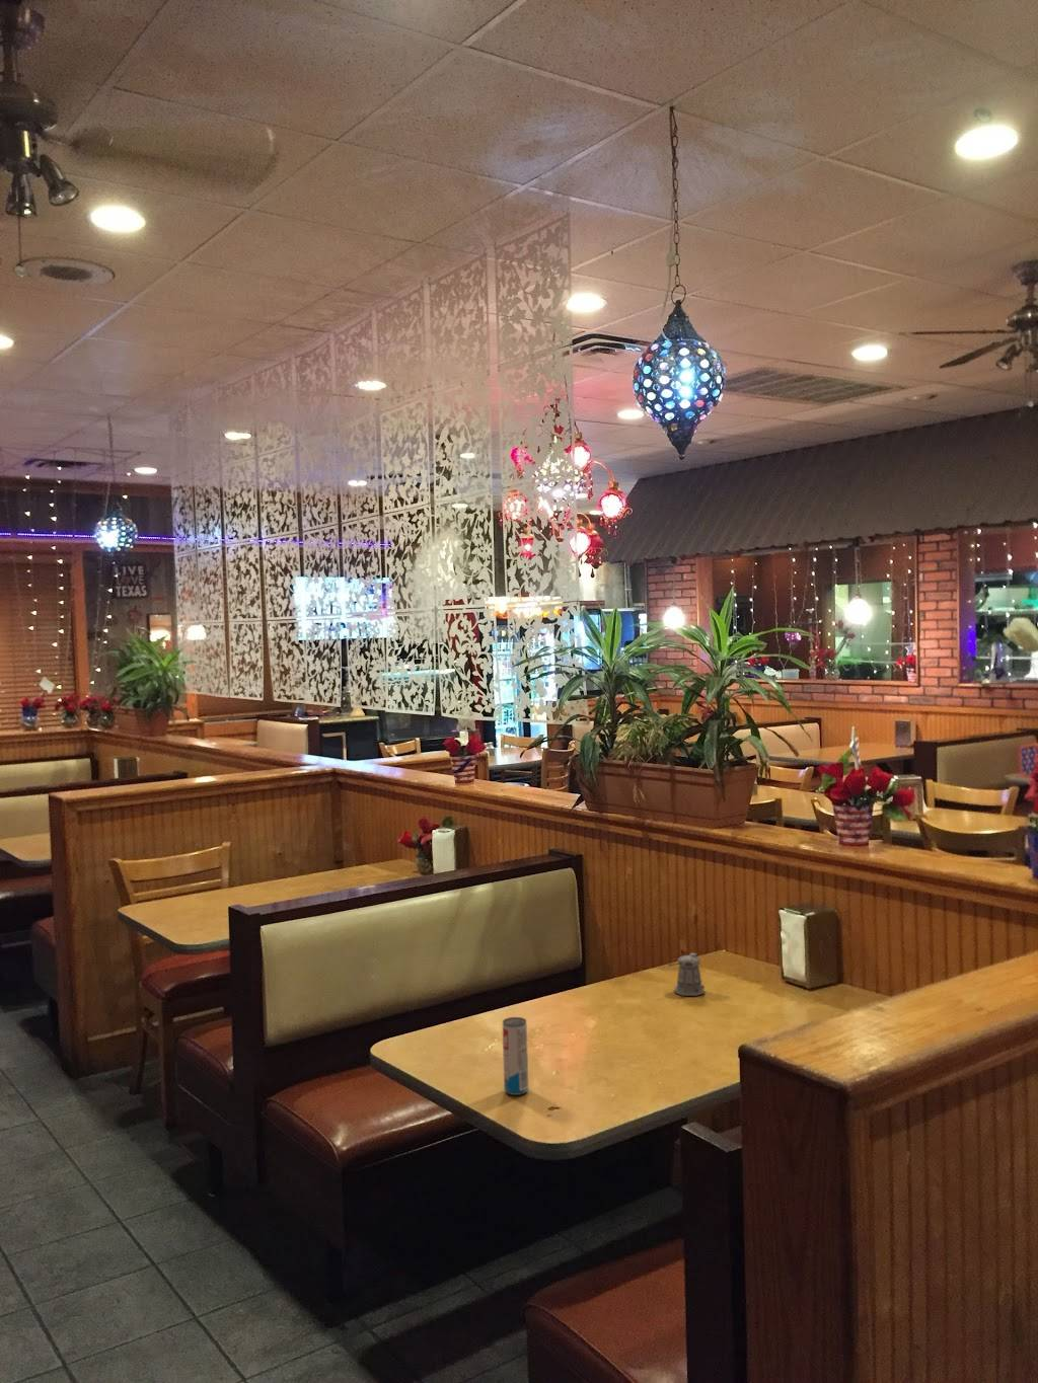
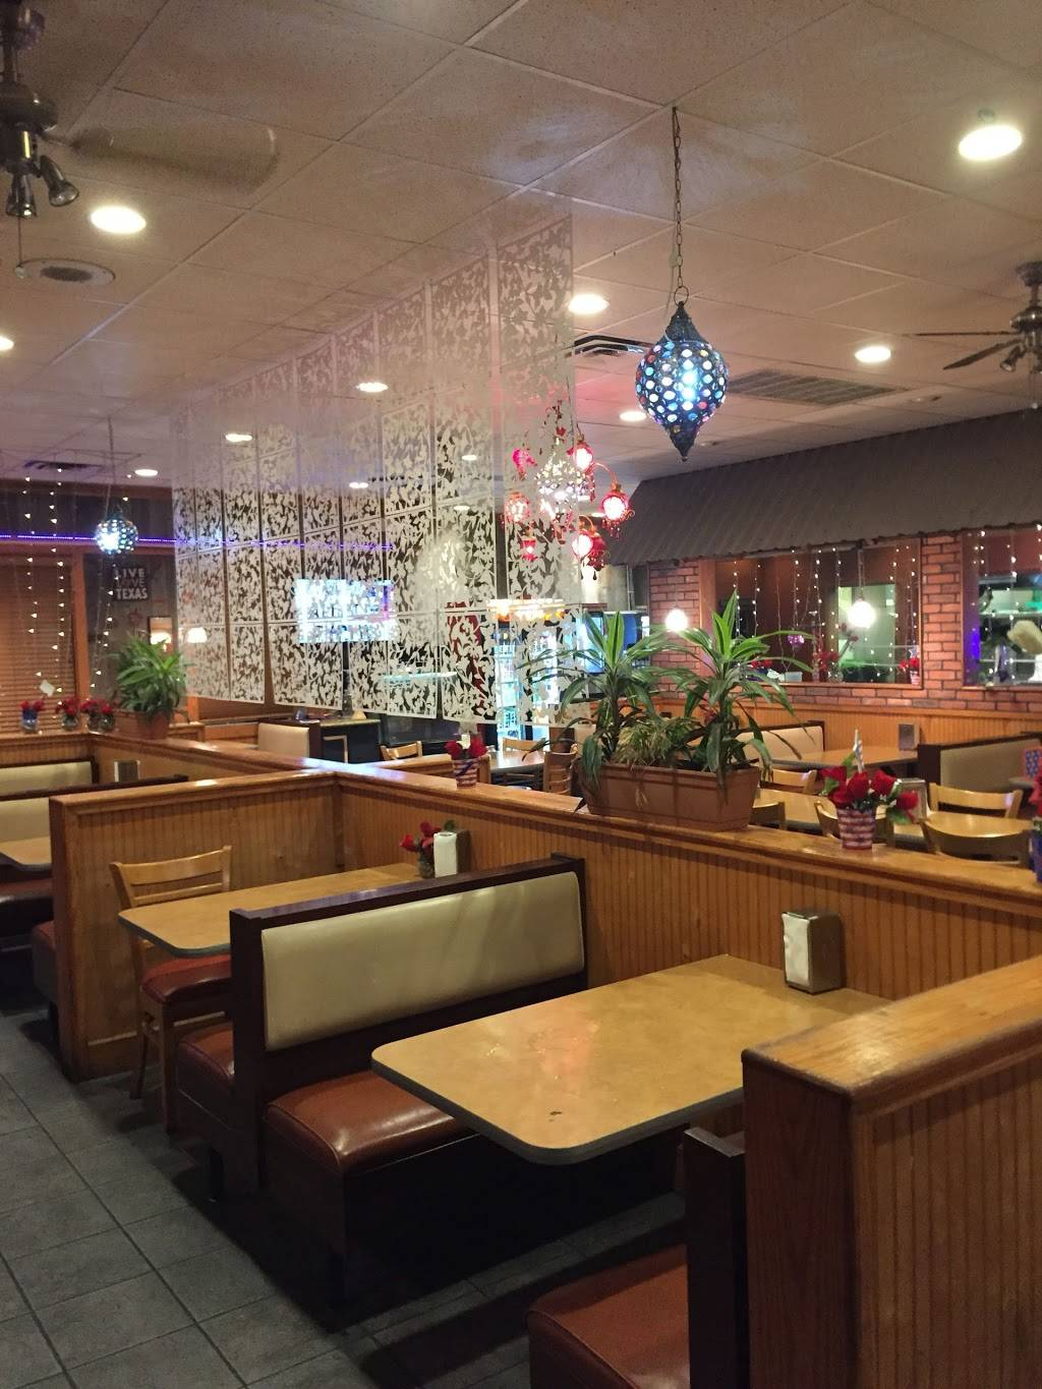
- pepper shaker [667,953,705,997]
- beverage can [502,1016,529,1096]
